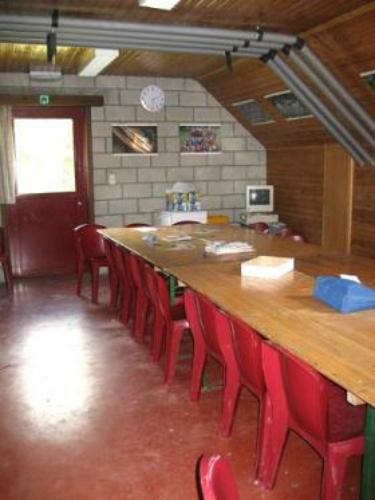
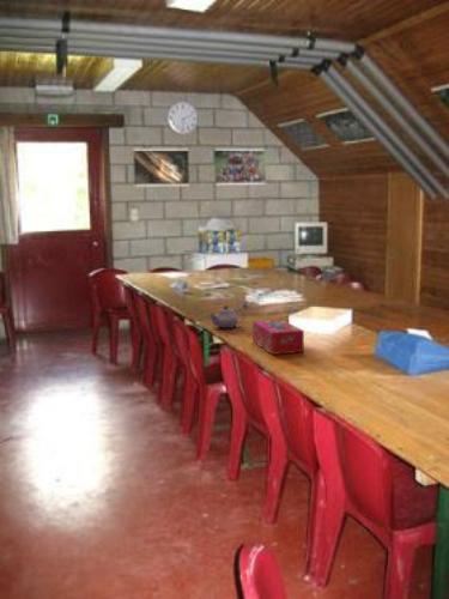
+ teapot [208,304,245,329]
+ tissue box [251,319,305,356]
